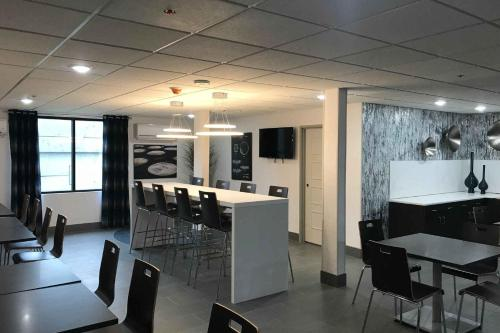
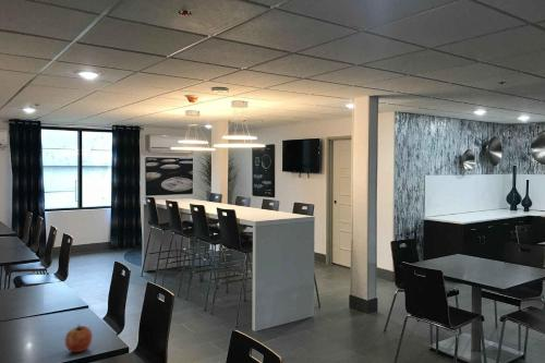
+ fruit [64,324,94,353]
